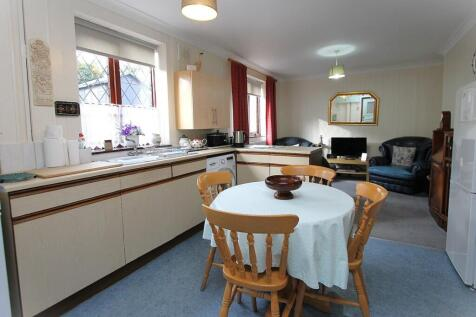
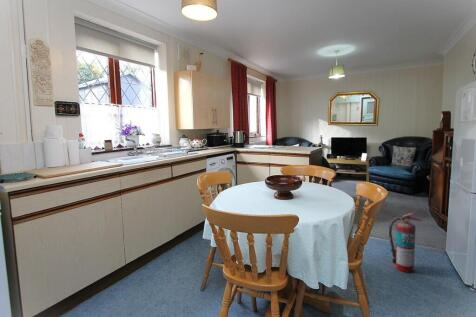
+ fire extinguisher [388,211,423,274]
